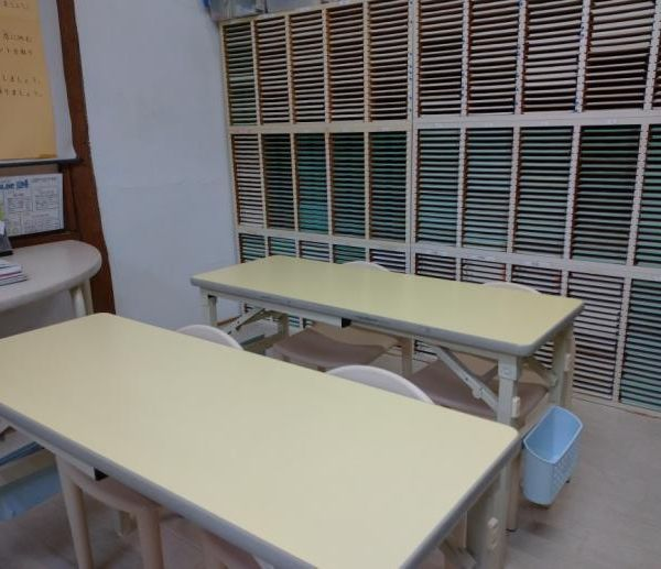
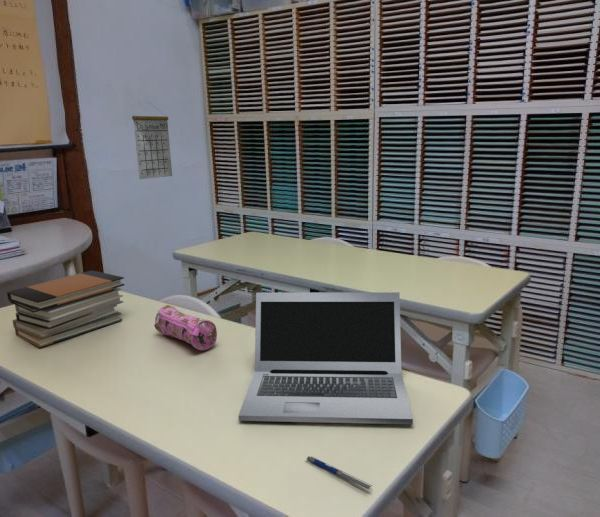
+ book stack [6,269,126,349]
+ calendar [131,102,173,180]
+ laptop [237,291,414,425]
+ pen [305,455,373,492]
+ pencil case [153,304,218,351]
